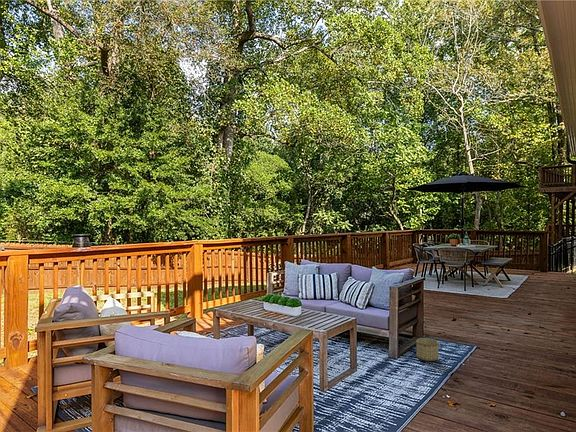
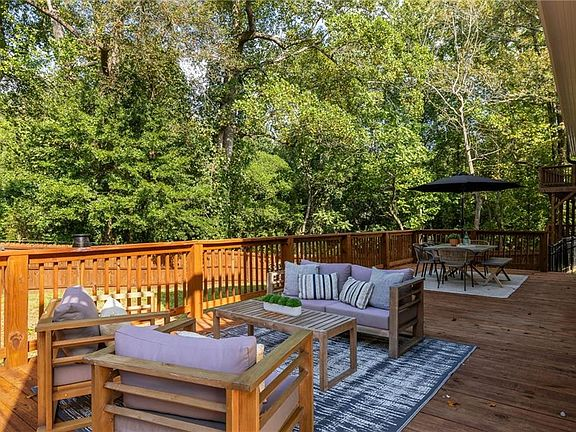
- planter [416,337,440,362]
